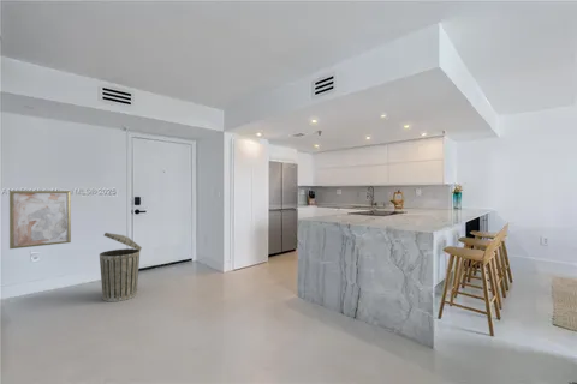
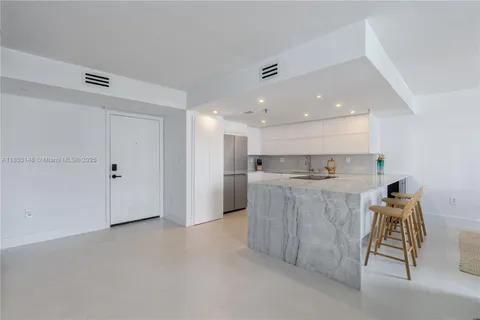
- trash can [99,232,143,302]
- wall art [8,190,72,250]
